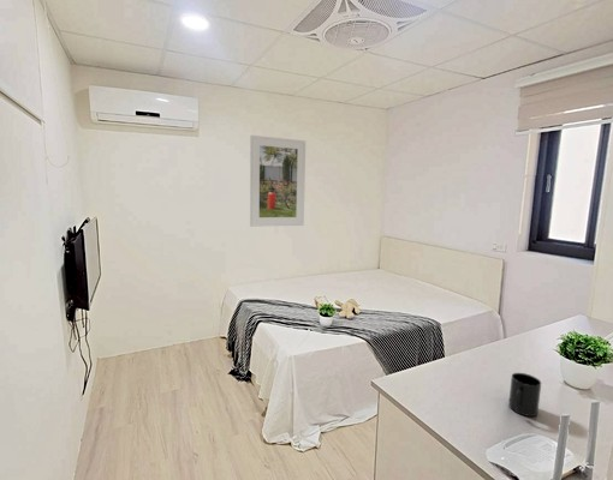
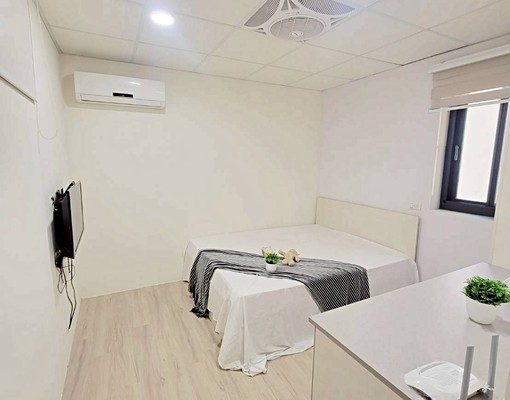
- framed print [249,134,306,228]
- mug [507,372,542,418]
